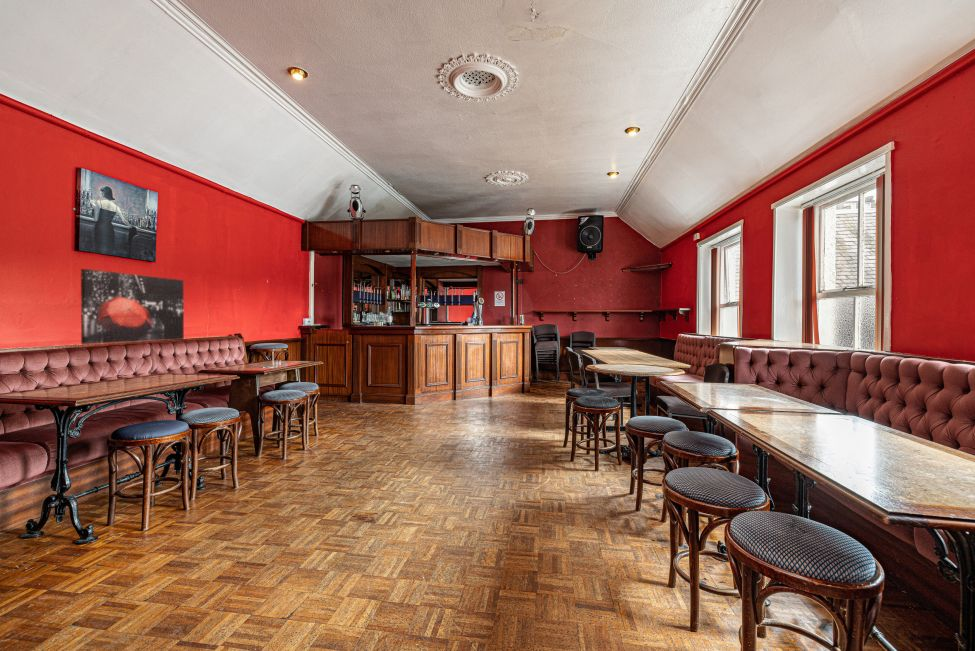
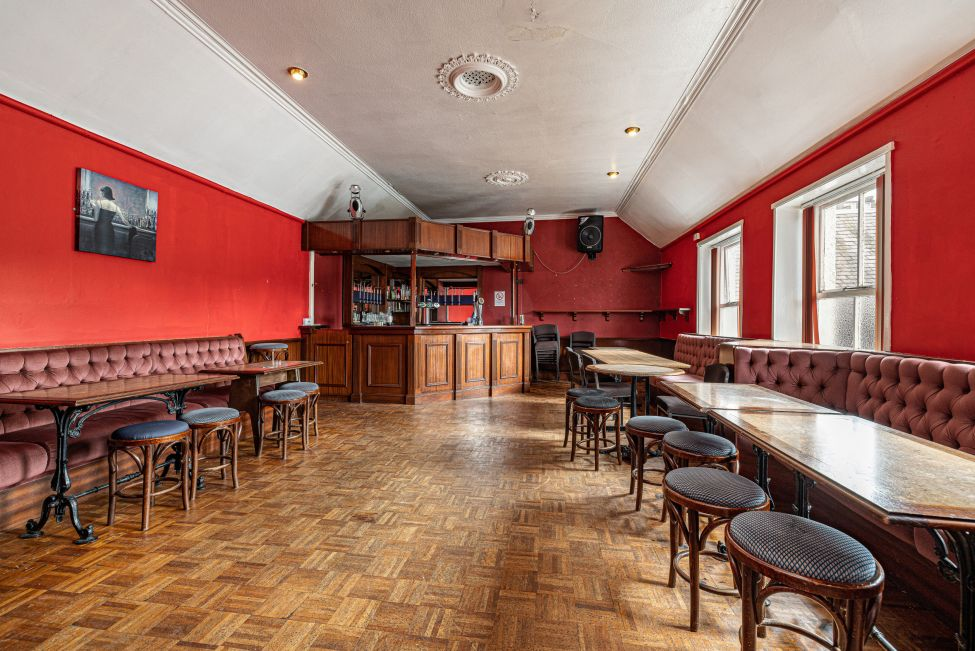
- wall art [80,268,185,345]
